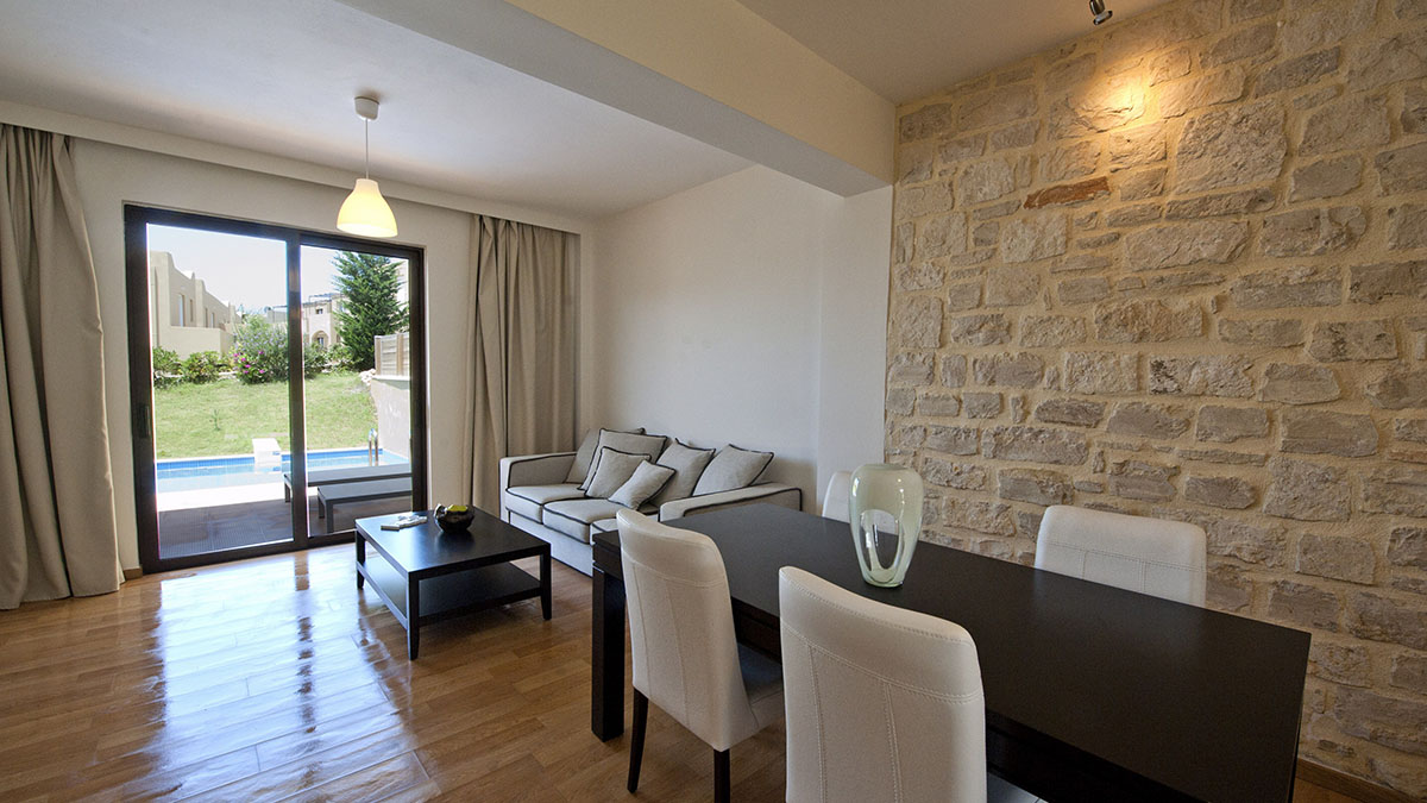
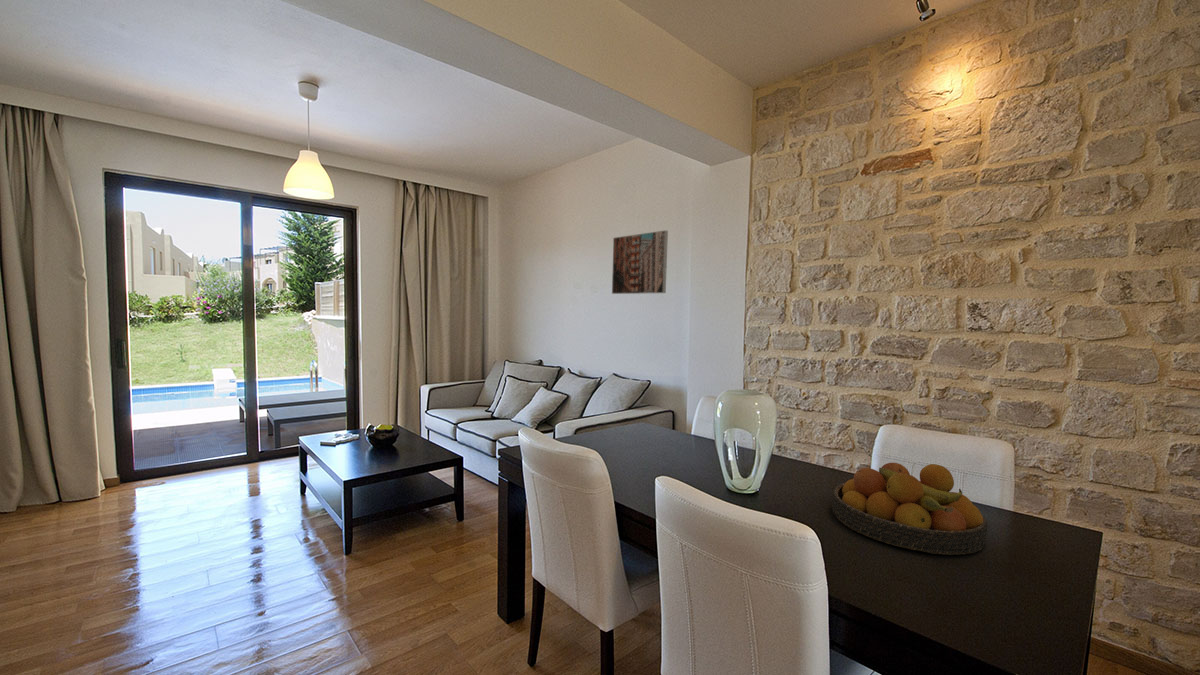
+ fruit bowl [831,462,988,556]
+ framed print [611,229,669,295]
